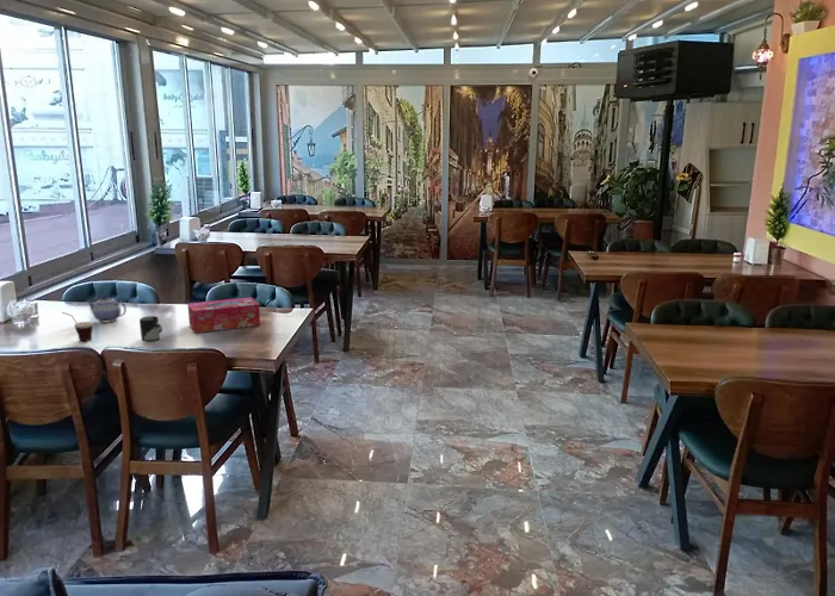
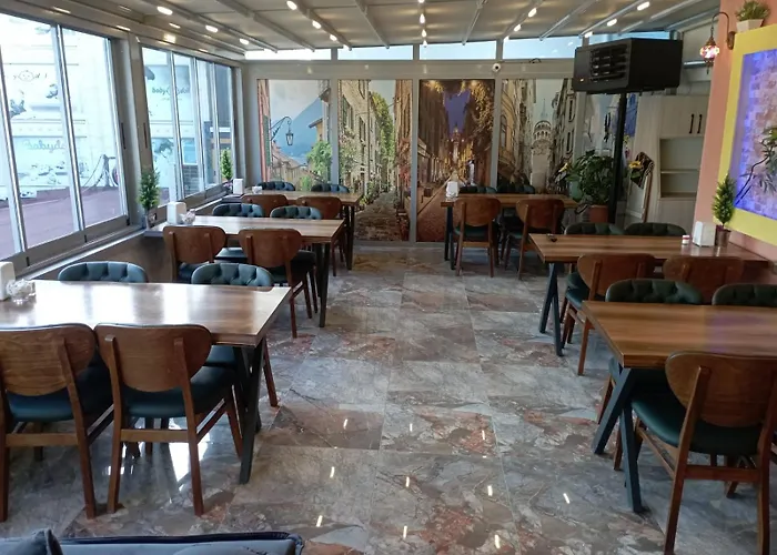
- cup [61,311,94,342]
- tissue box [187,296,261,334]
- cup [138,315,163,342]
- teapot [87,294,128,323]
